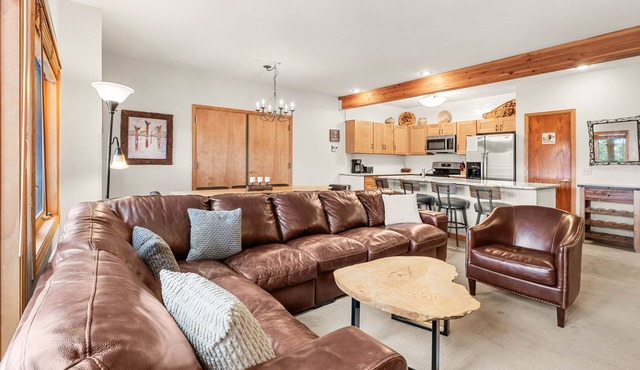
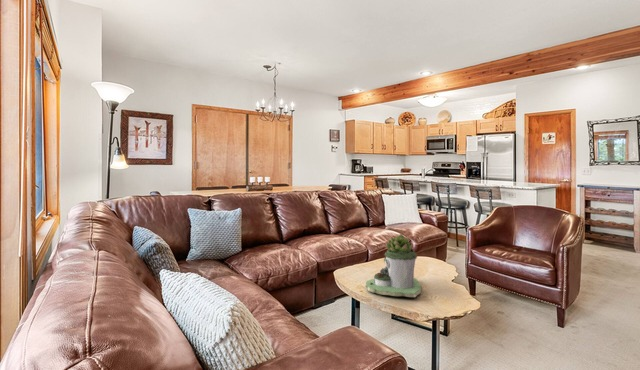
+ succulent planter [364,233,423,298]
